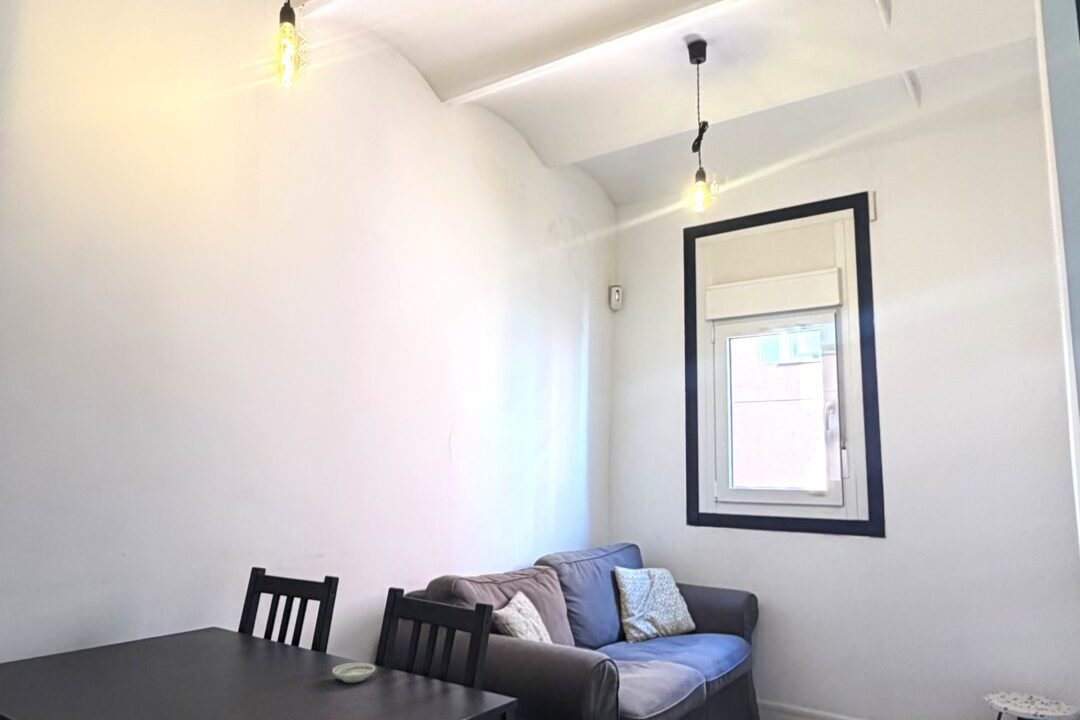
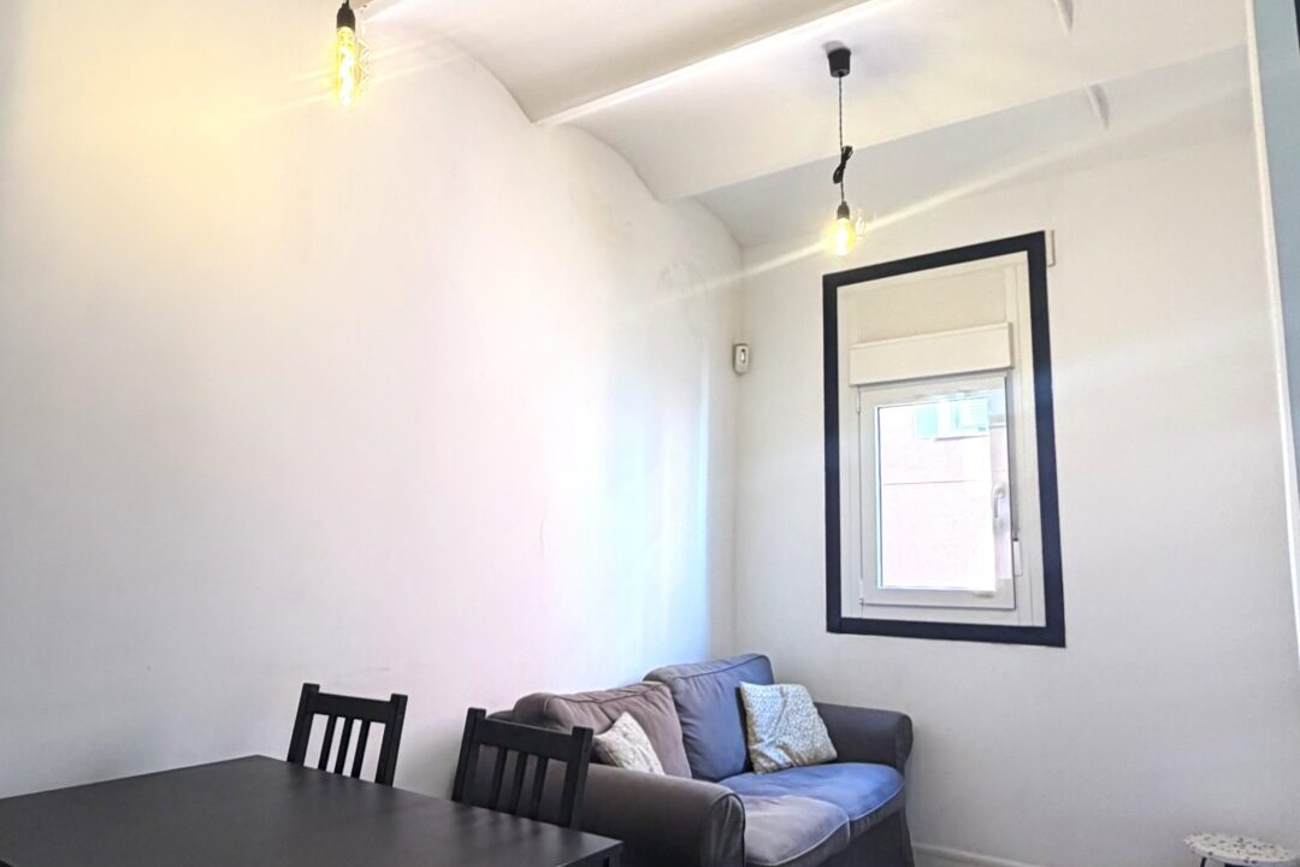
- saucer [331,662,376,684]
